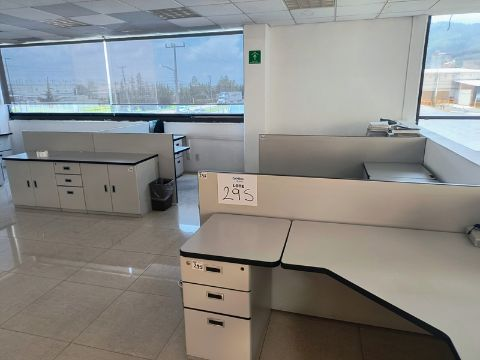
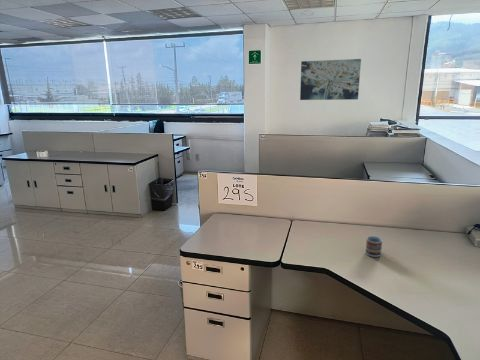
+ wall art [299,58,362,101]
+ cup [365,235,383,258]
